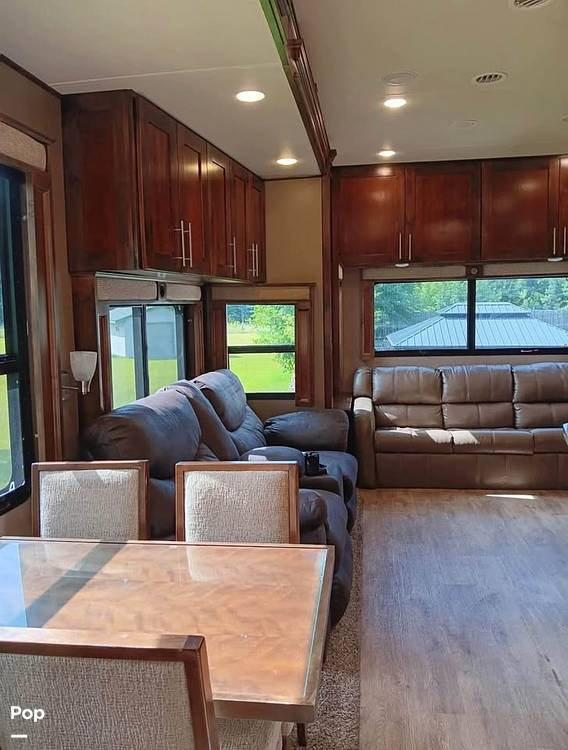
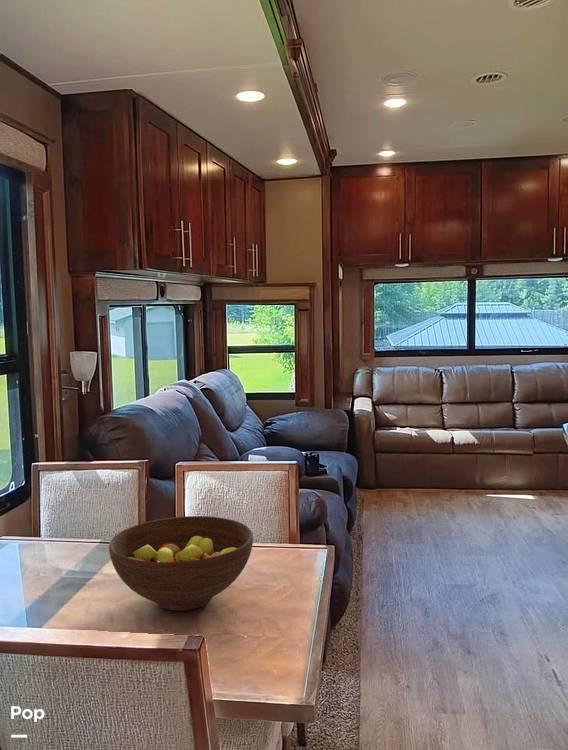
+ fruit bowl [108,515,254,612]
